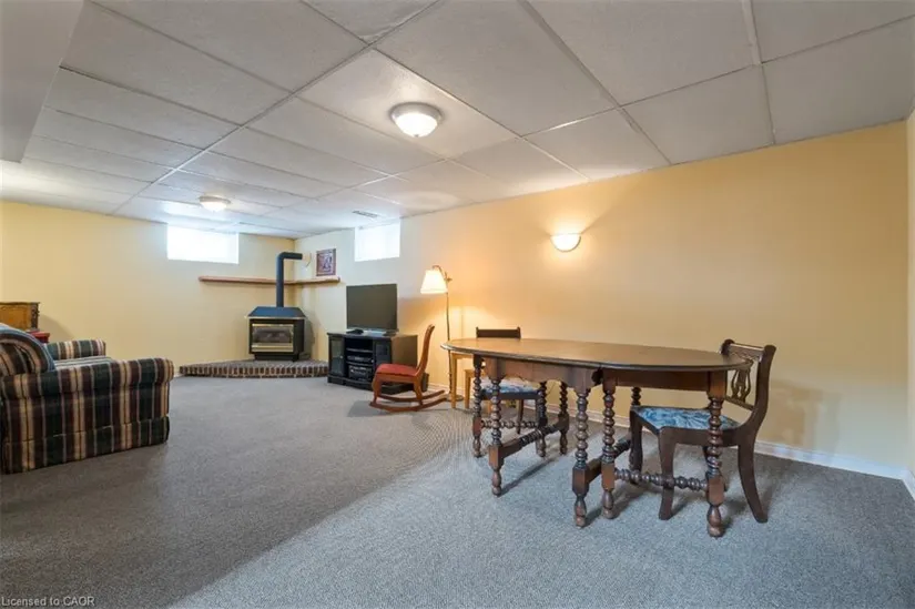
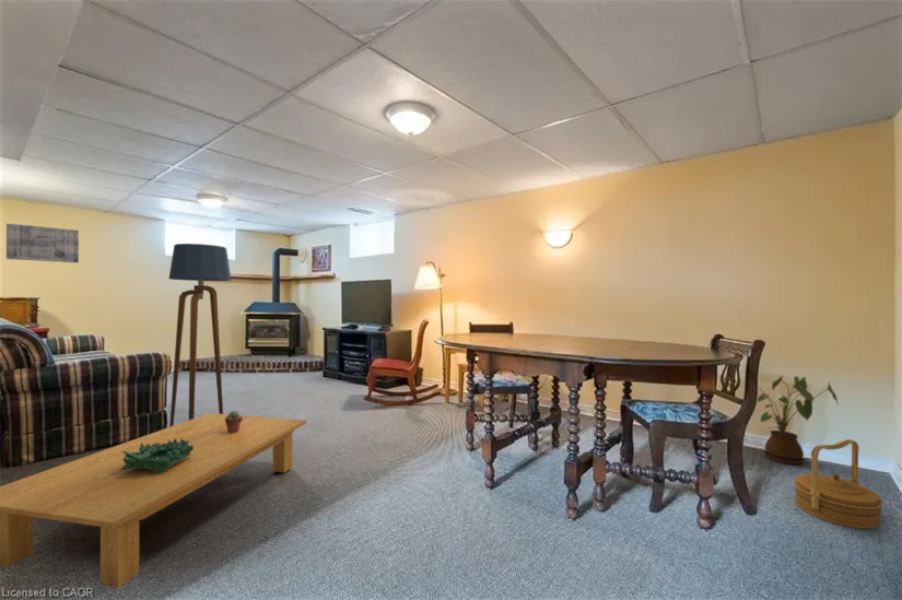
+ potted succulent [225,410,243,433]
+ wall art [5,222,80,263]
+ coffee table [0,412,307,589]
+ house plant [757,375,840,466]
+ floor lamp [167,243,232,427]
+ basket [793,438,885,530]
+ decorative bowl [120,438,194,472]
